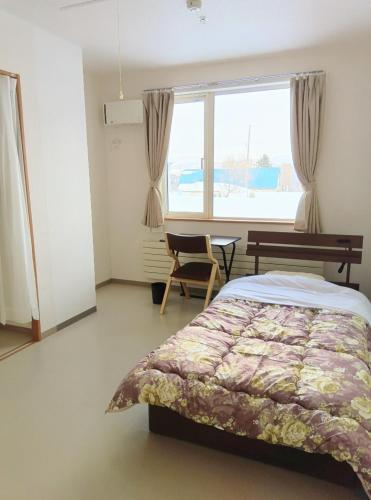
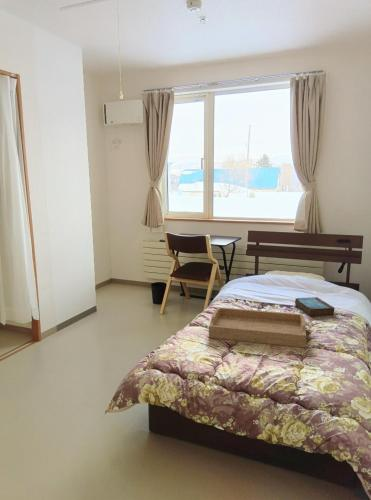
+ book [294,296,335,317]
+ serving tray [208,306,307,348]
